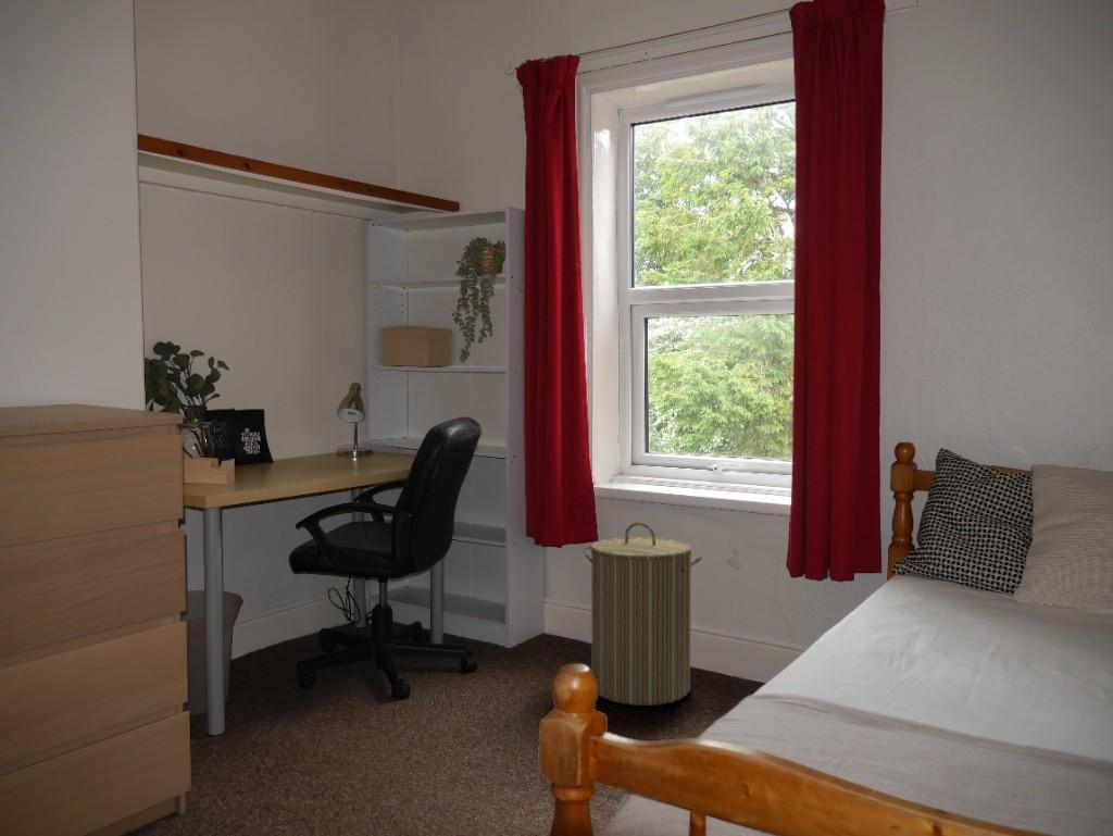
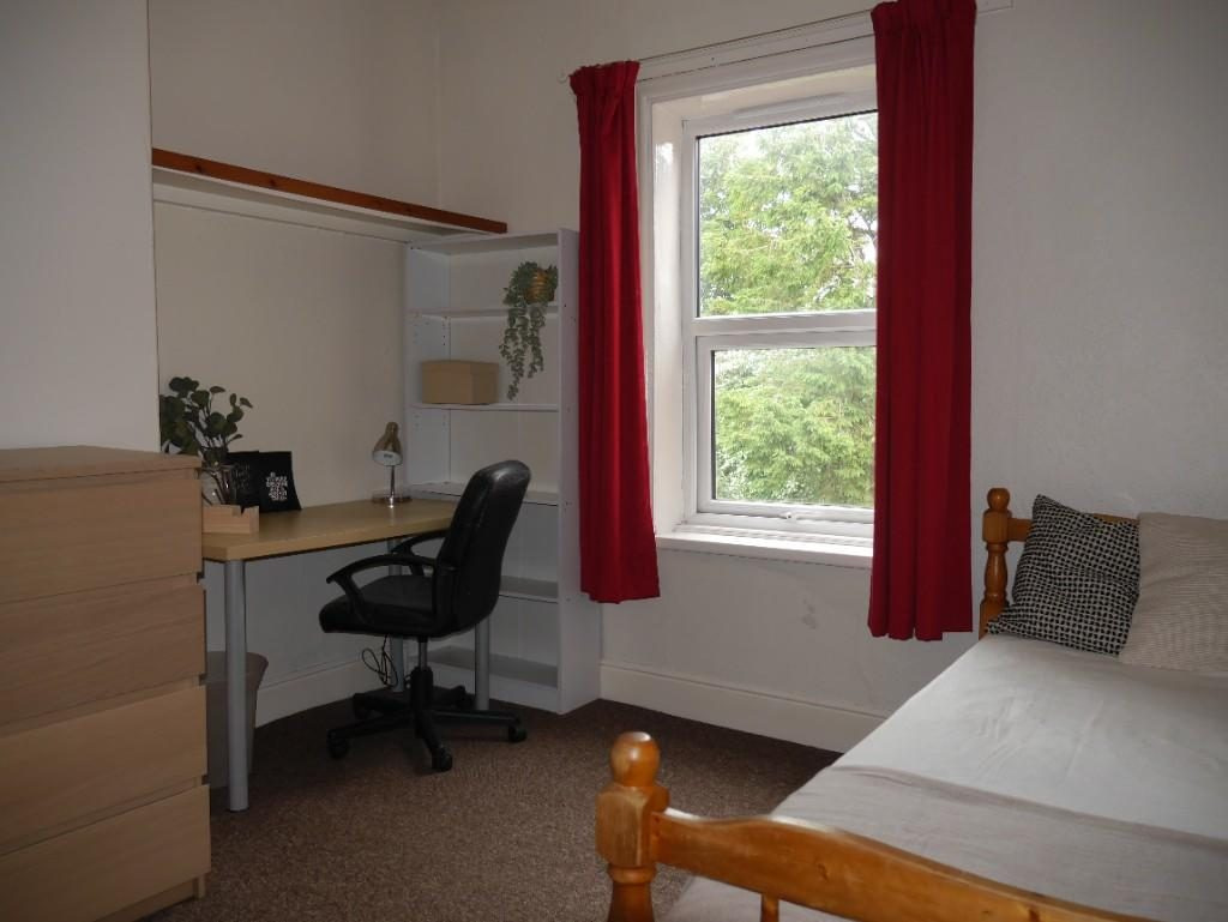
- laundry hamper [583,522,703,707]
